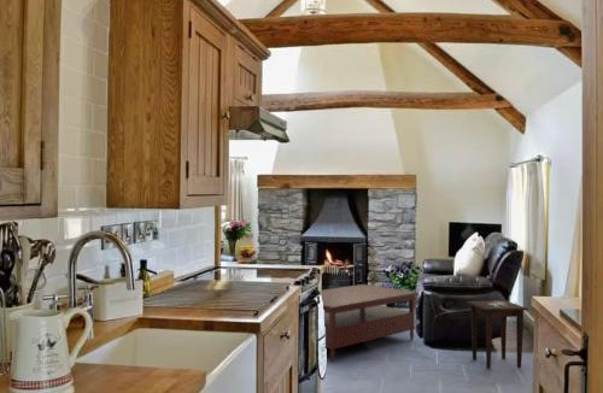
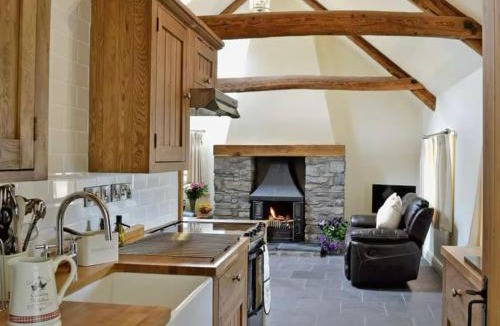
- coffee table [321,283,420,363]
- side table [466,299,529,370]
